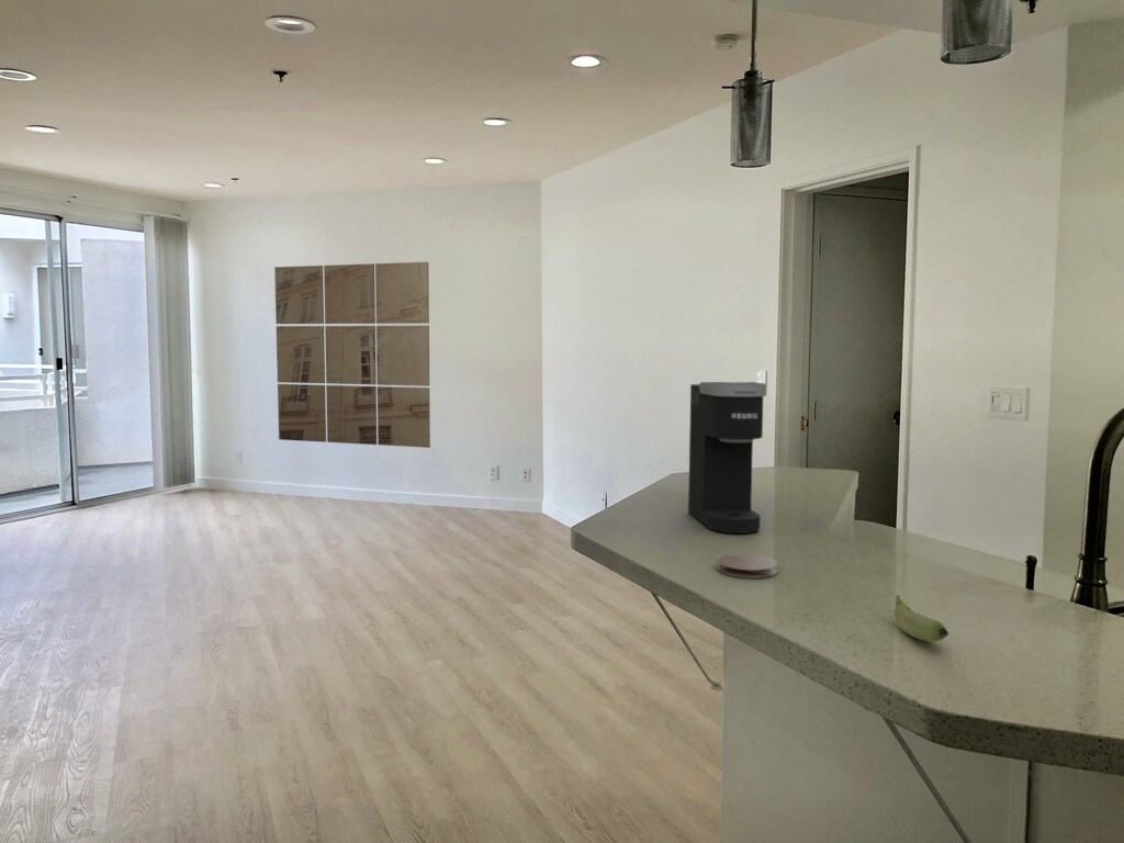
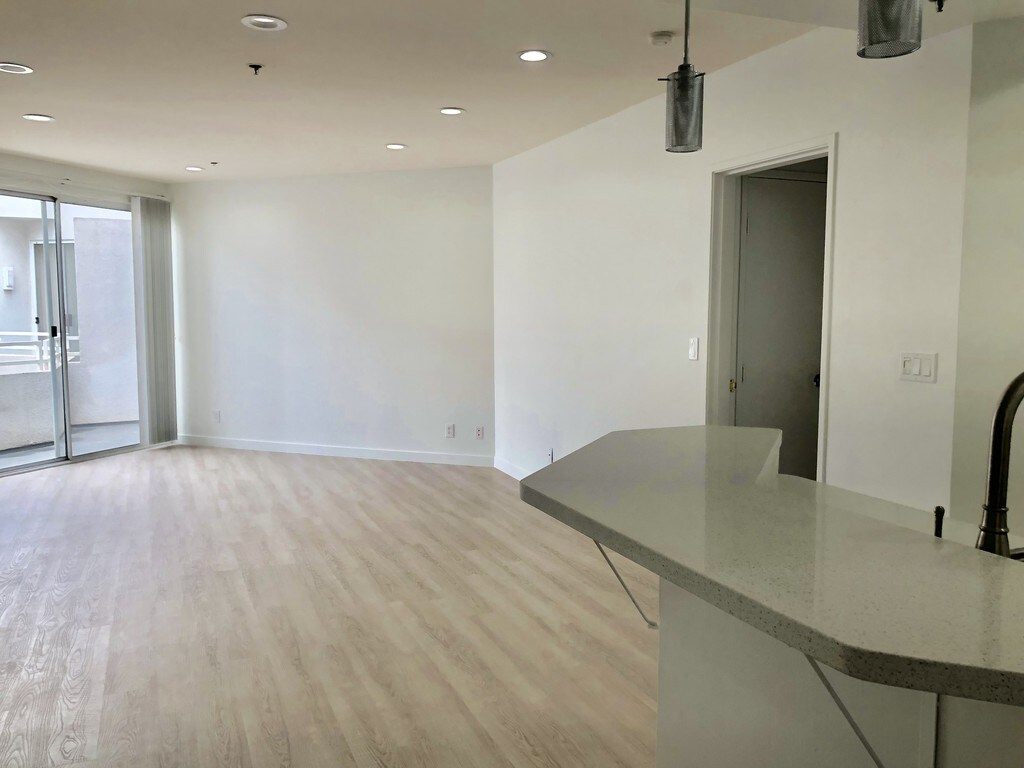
- banana [893,595,949,643]
- wall art [273,261,431,449]
- coffee maker [687,381,767,535]
- coaster [717,554,778,580]
